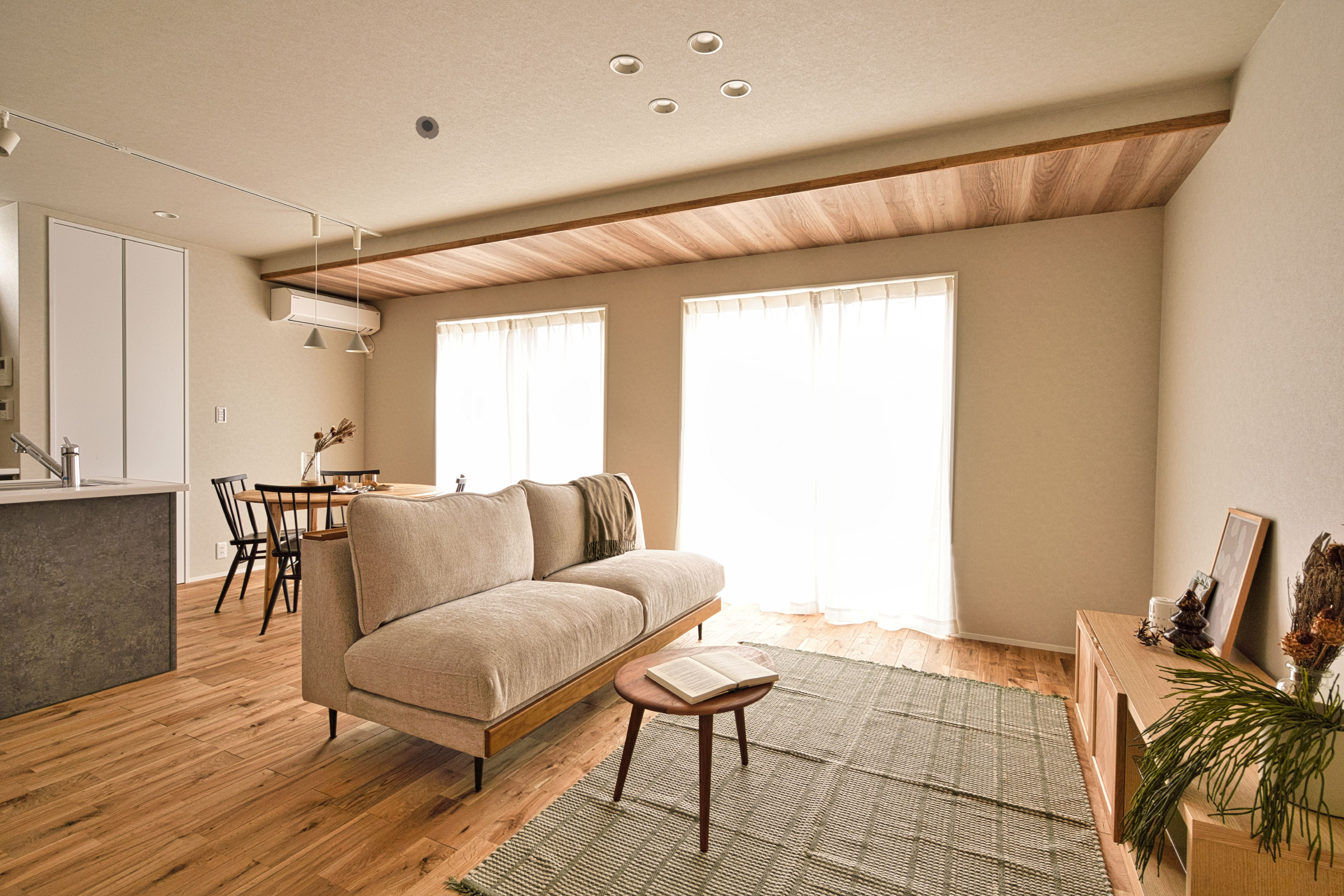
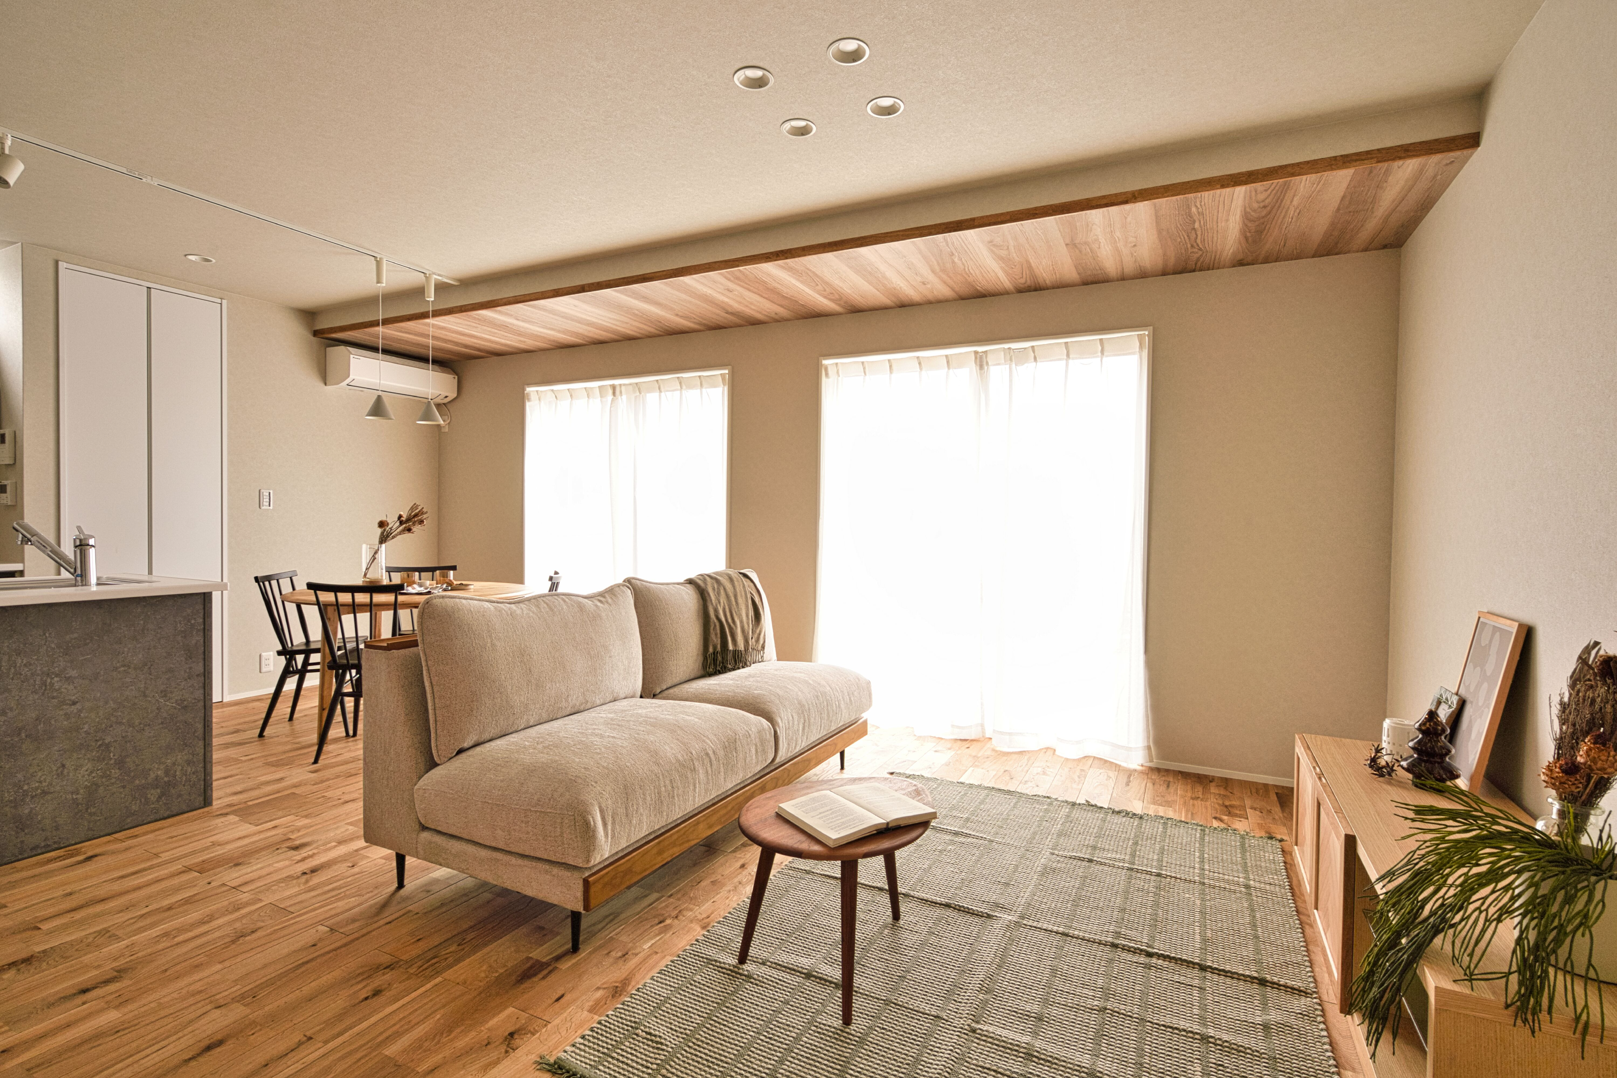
- smoke detector [415,115,439,139]
